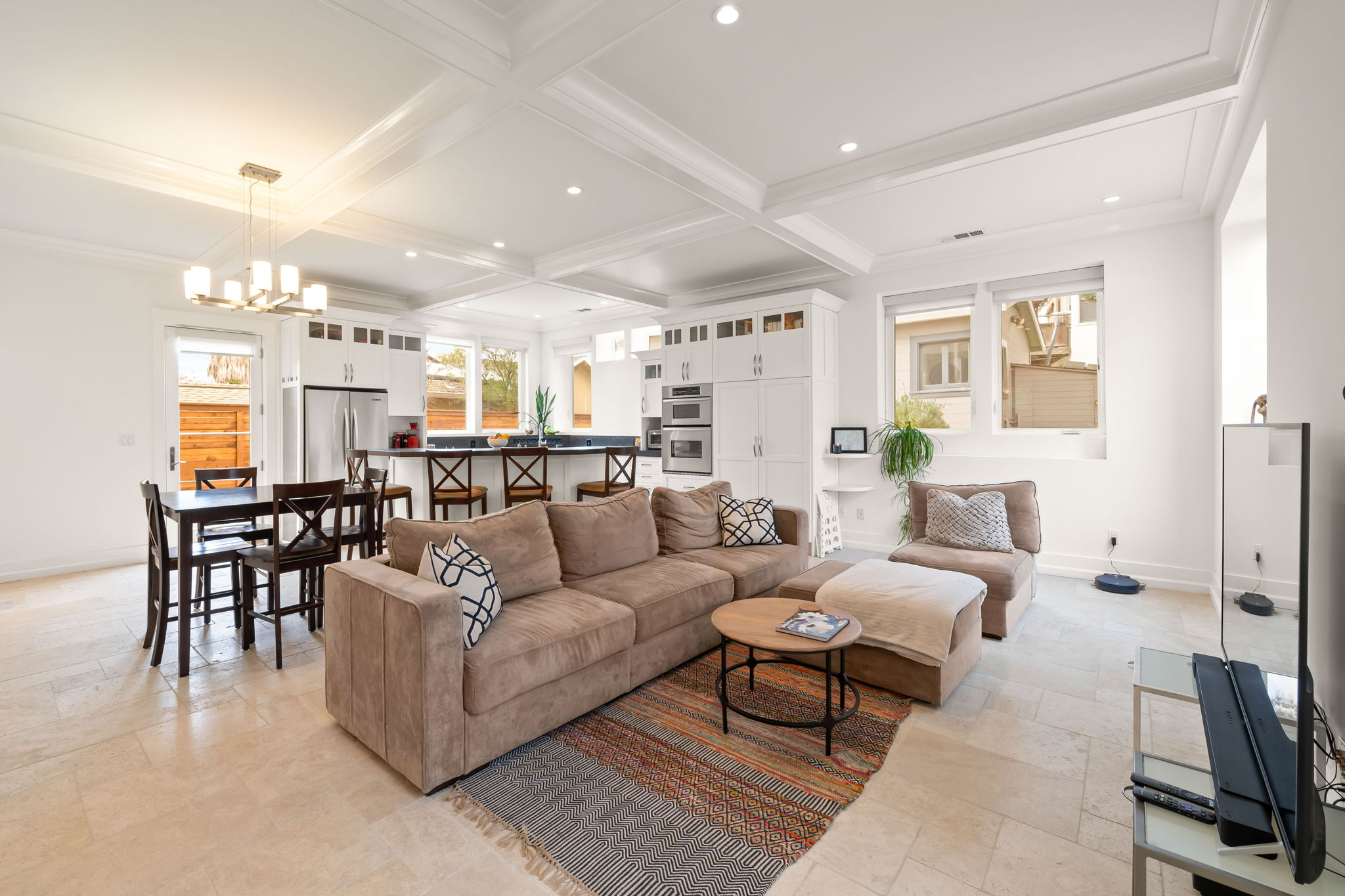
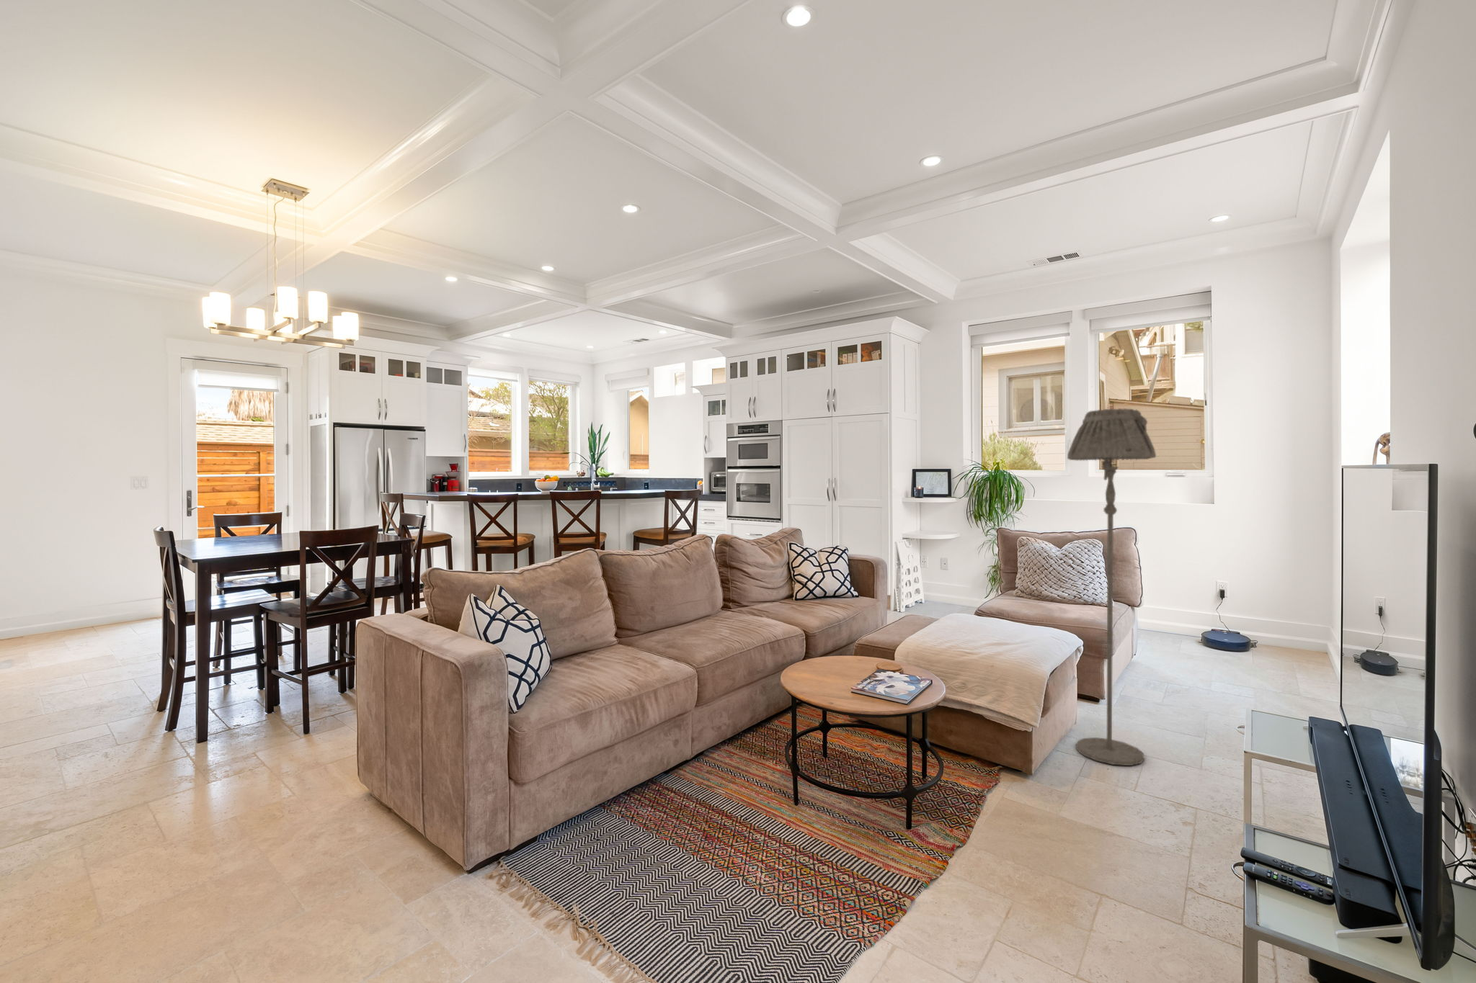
+ floor lamp [1067,408,1157,766]
